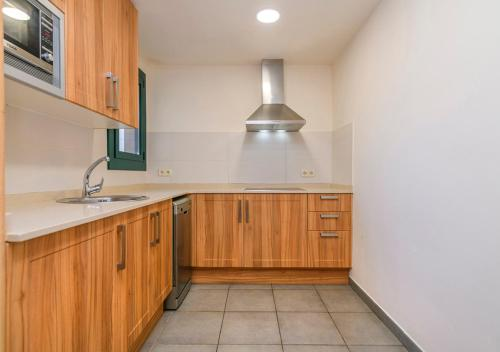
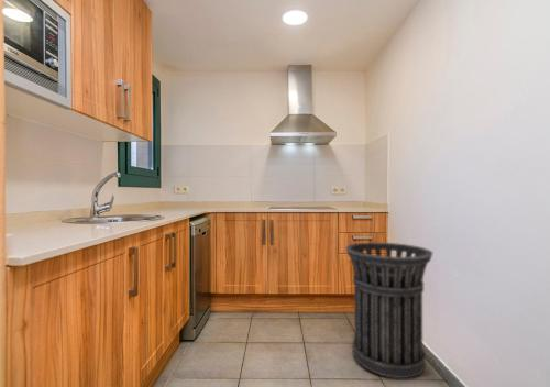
+ trash can [344,242,435,379]
